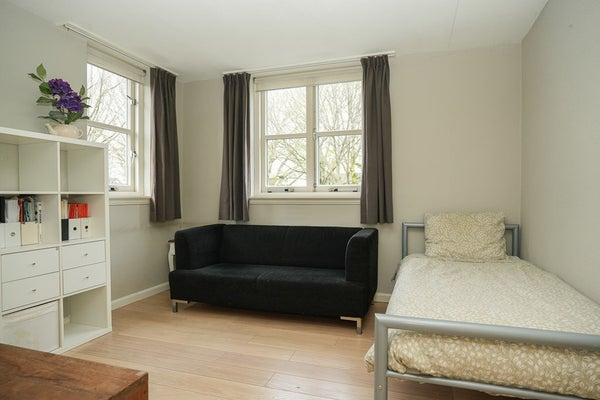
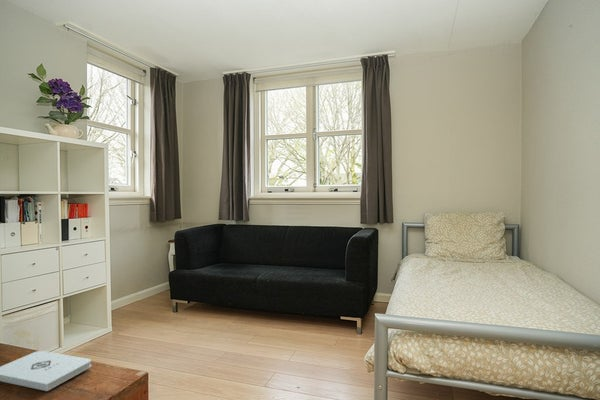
+ notepad [0,350,92,392]
